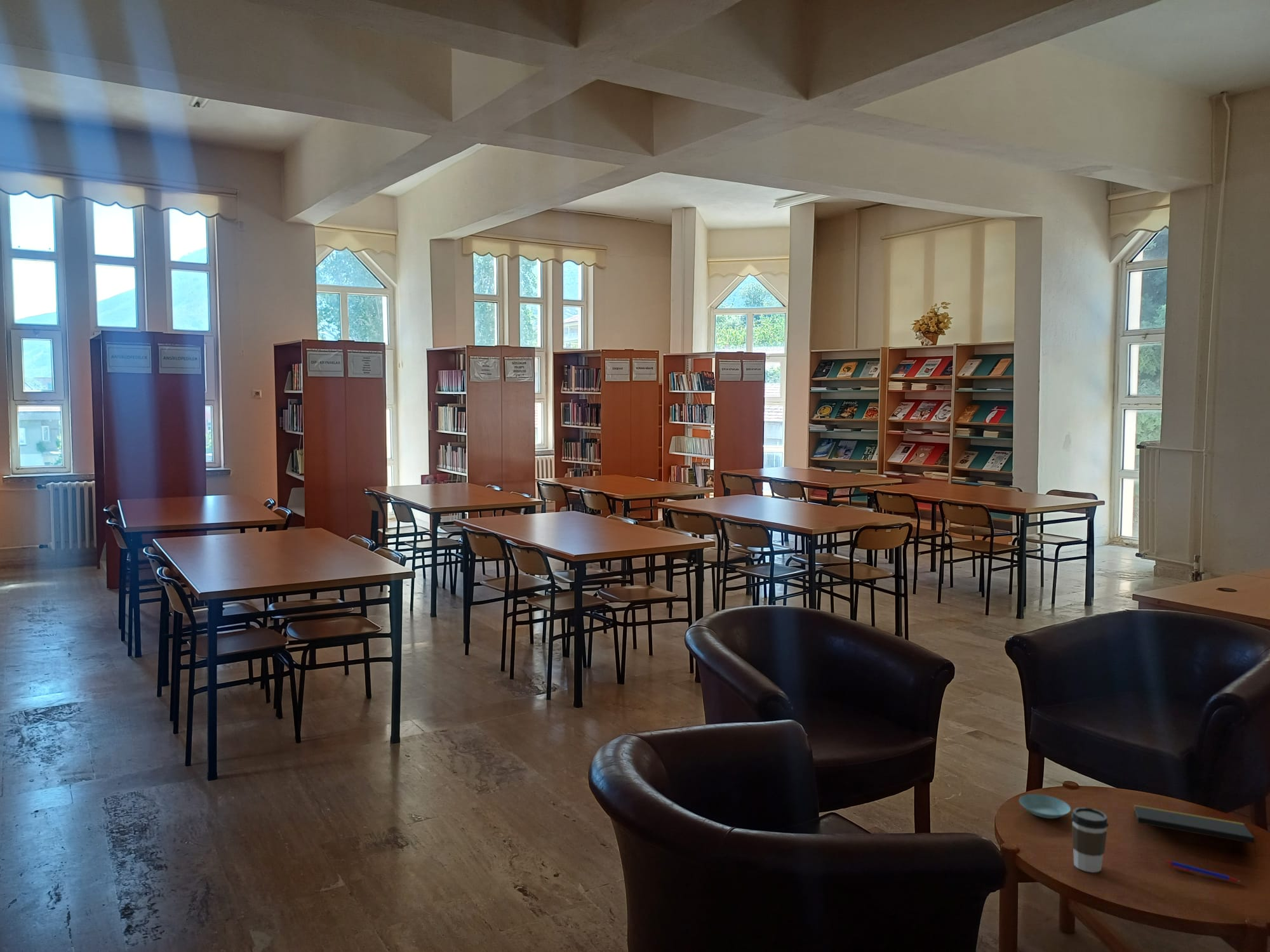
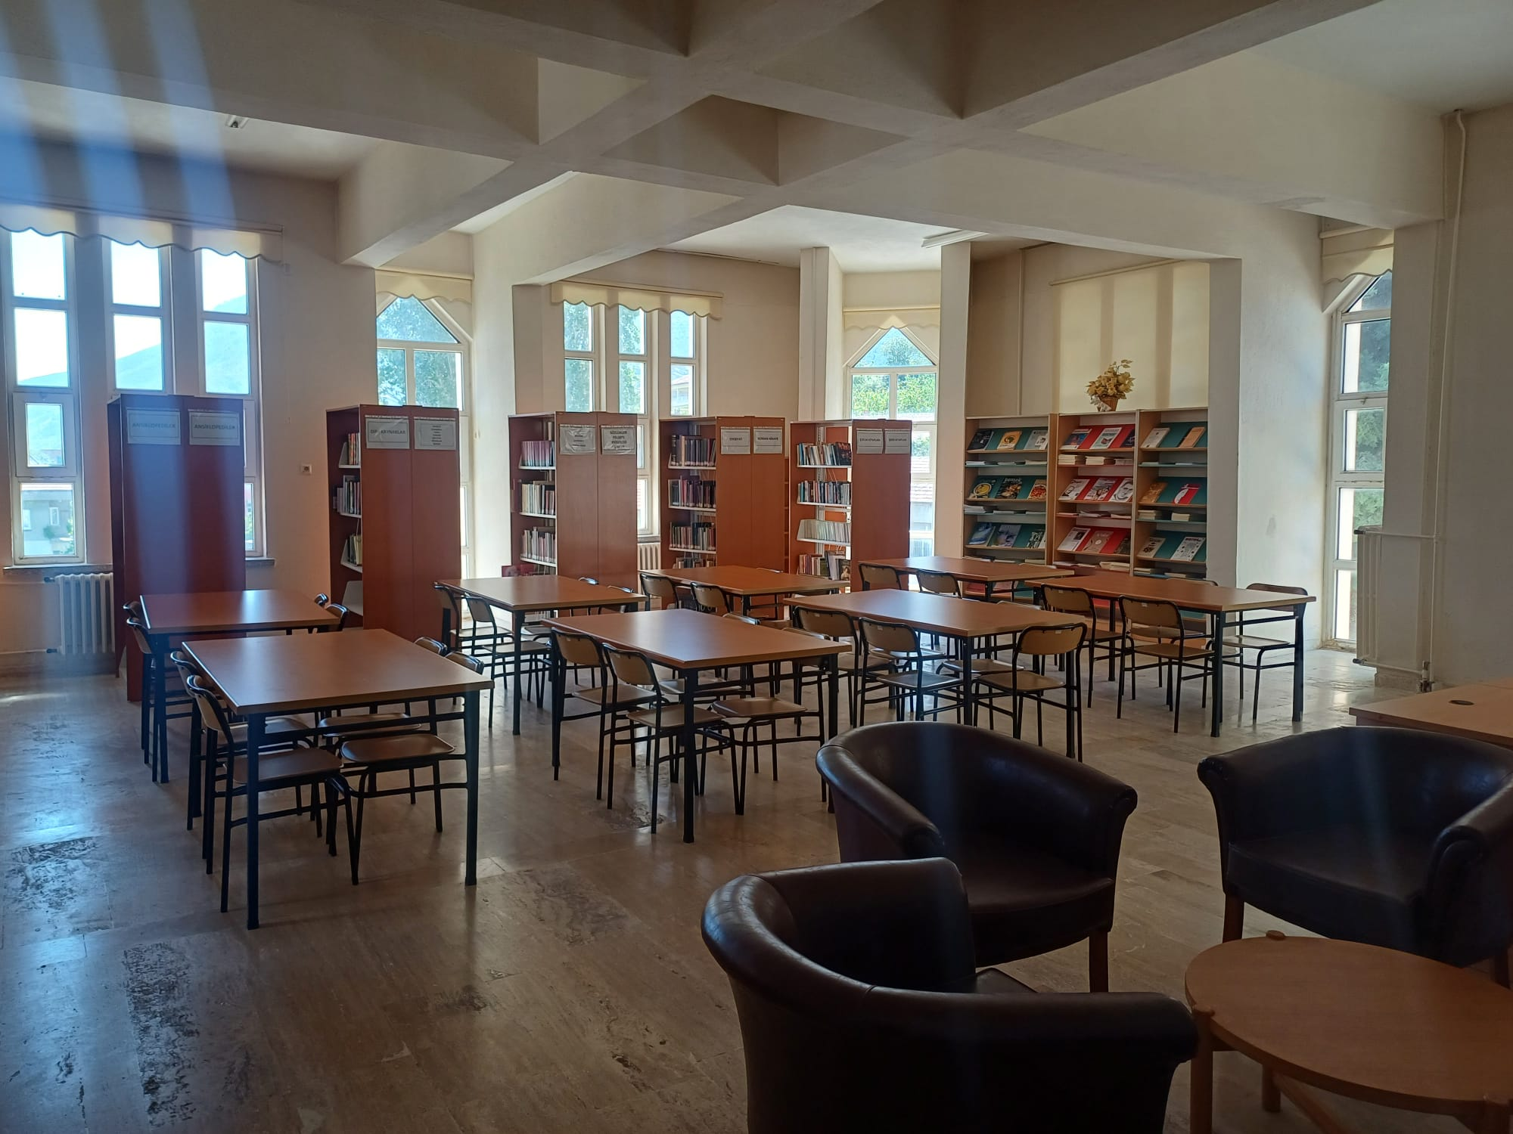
- notepad [1133,803,1257,858]
- coffee cup [1071,807,1109,873]
- saucer [1019,793,1071,819]
- pen [1165,860,1241,882]
